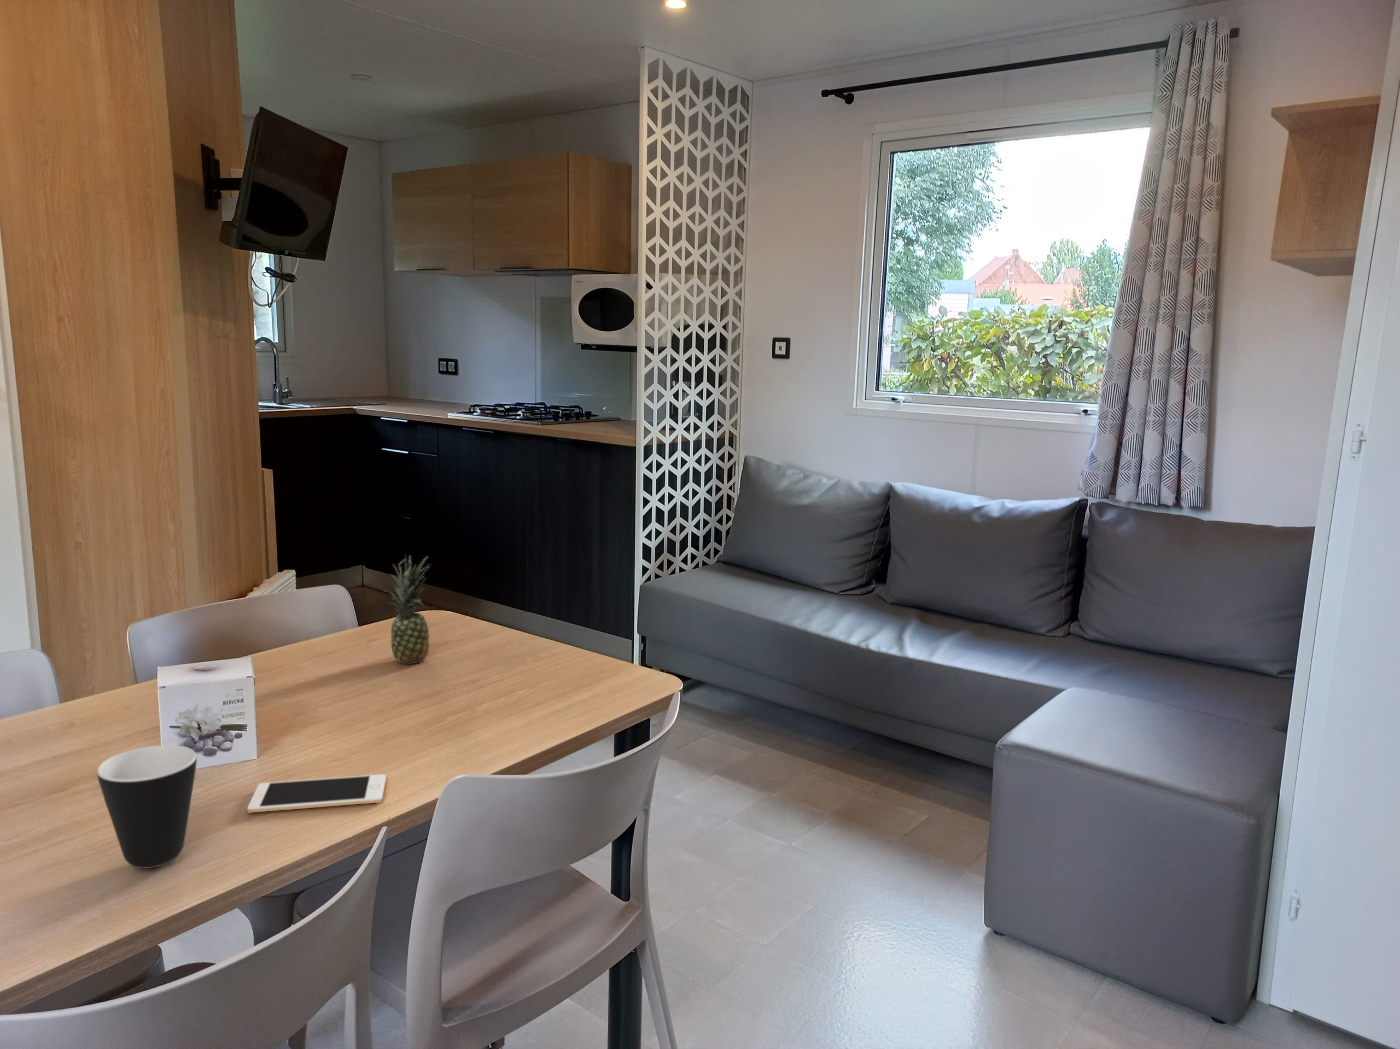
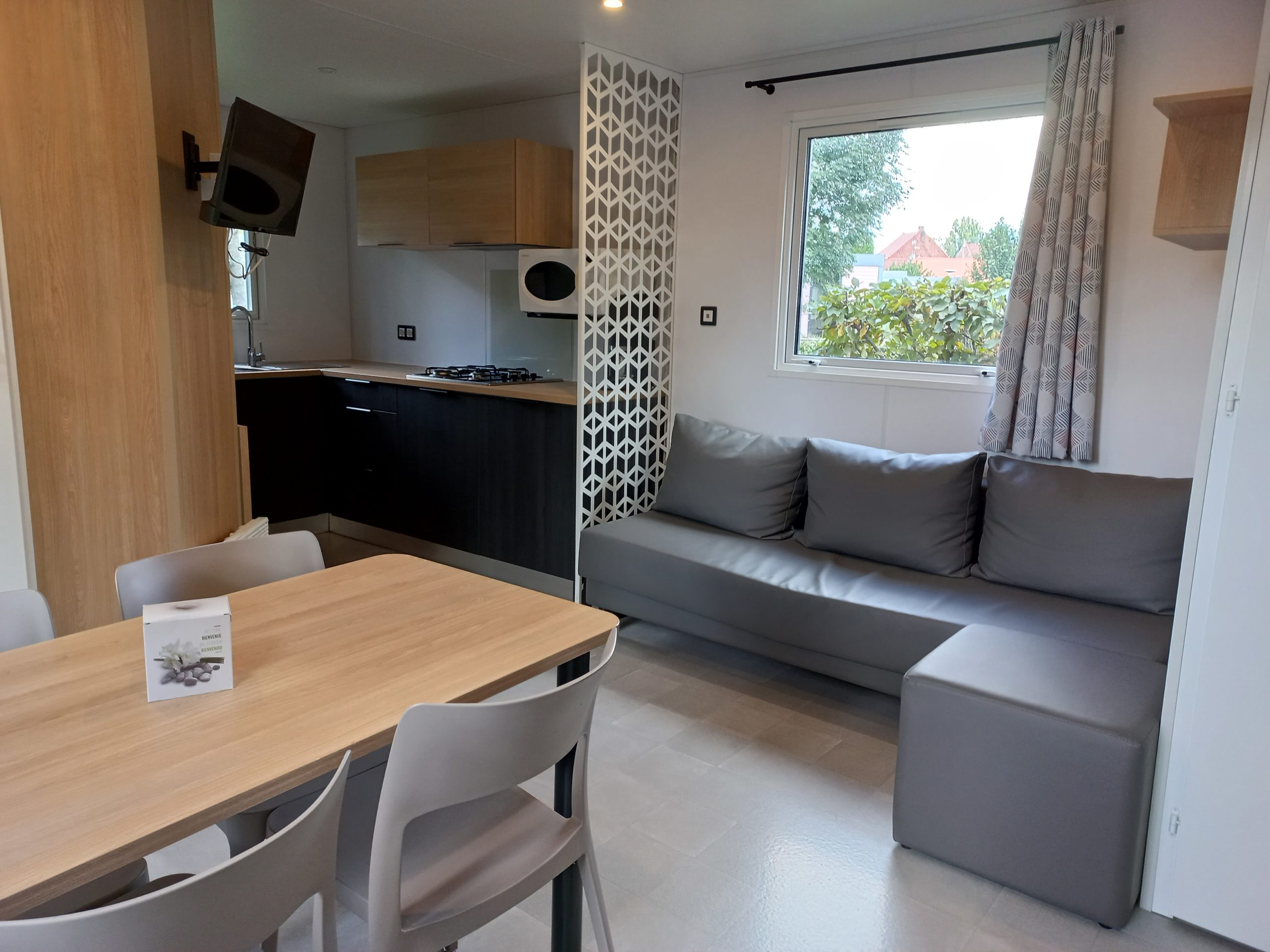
- mug [97,745,197,868]
- cell phone [247,774,387,813]
- fruit [384,554,431,664]
